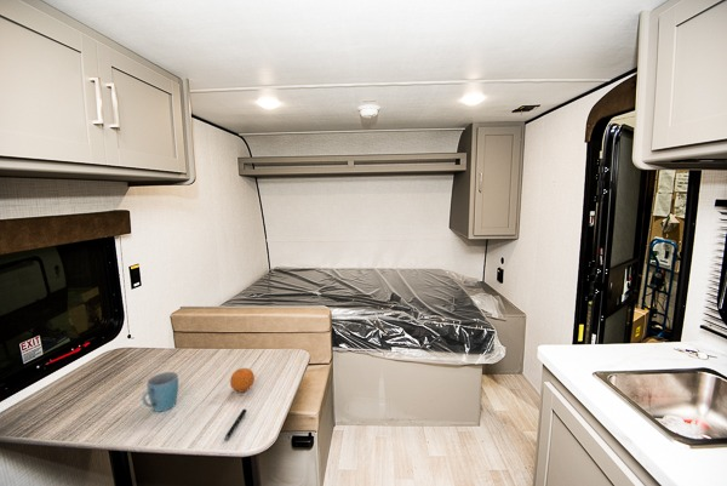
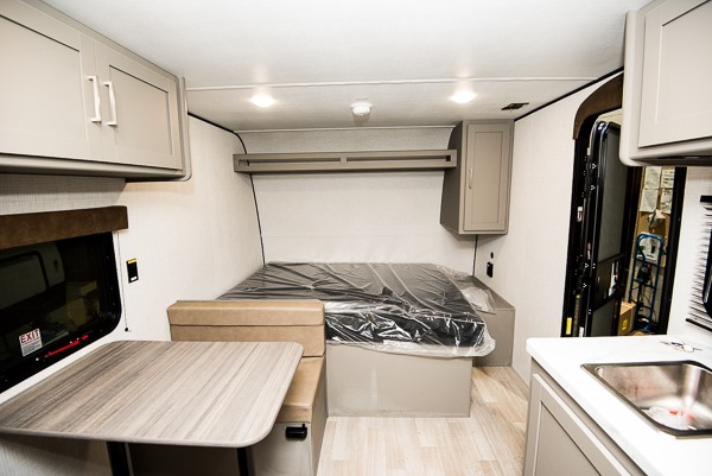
- mug [141,371,179,413]
- fruit [229,367,256,393]
- pen [223,407,247,441]
